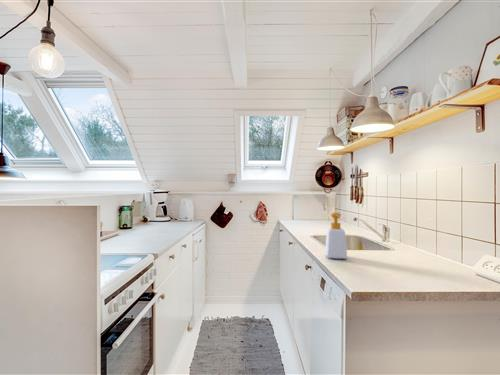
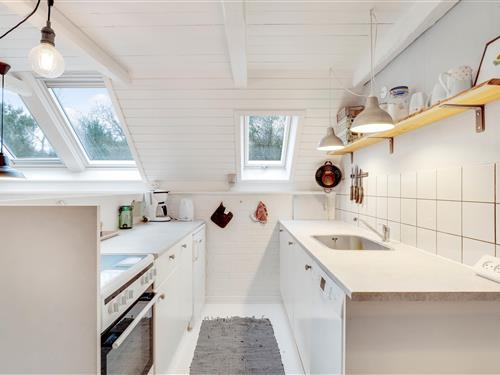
- soap bottle [324,211,348,260]
